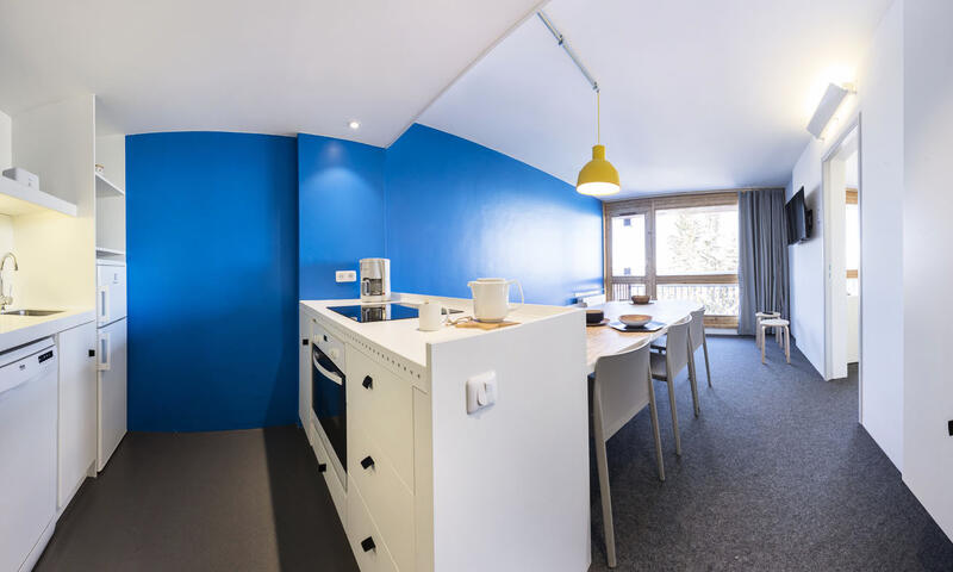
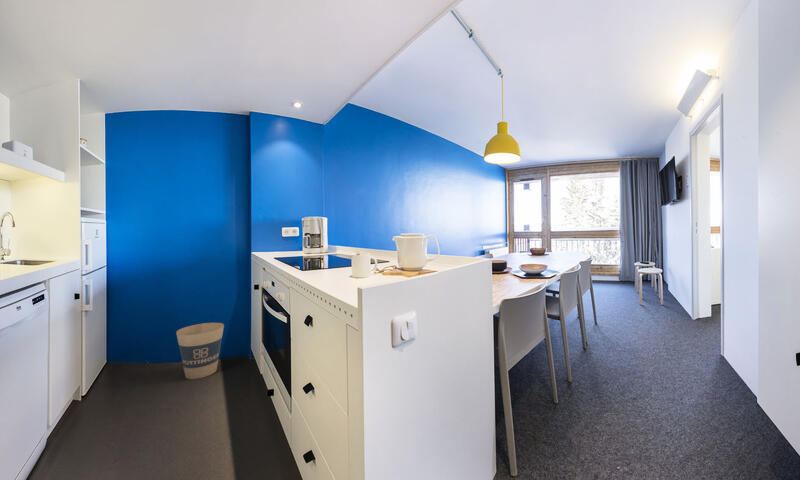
+ trash can [175,322,225,380]
